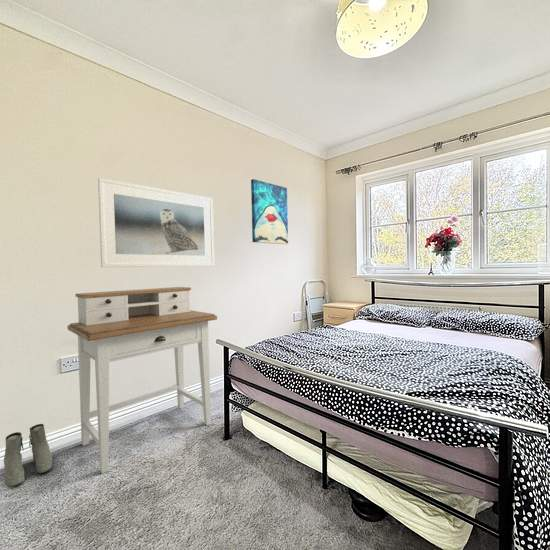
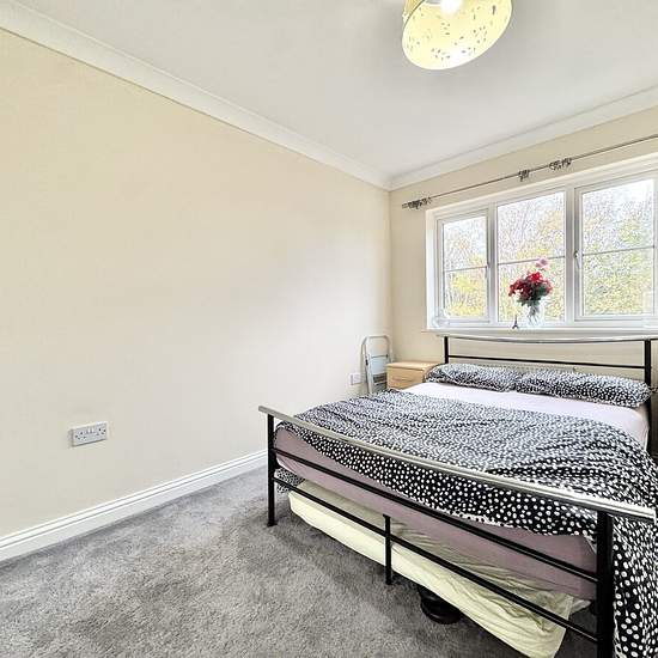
- desk [66,286,218,475]
- boots [3,423,53,488]
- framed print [97,177,215,268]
- wall art [250,178,289,245]
